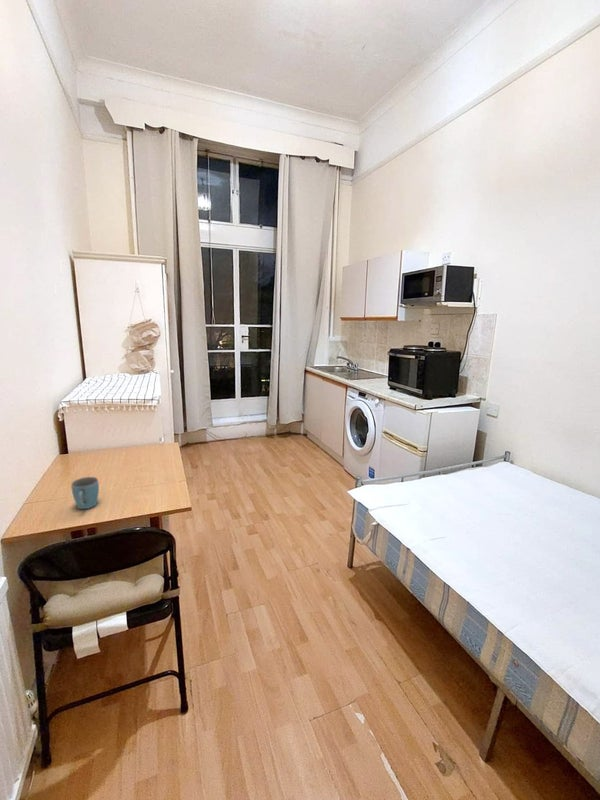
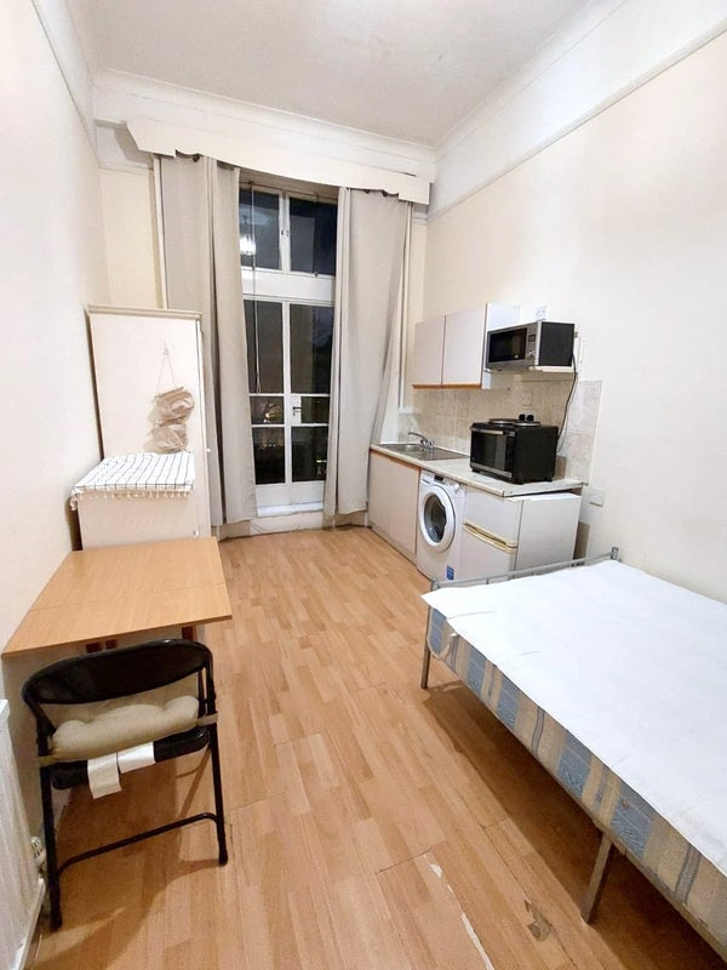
- mug [70,476,100,510]
